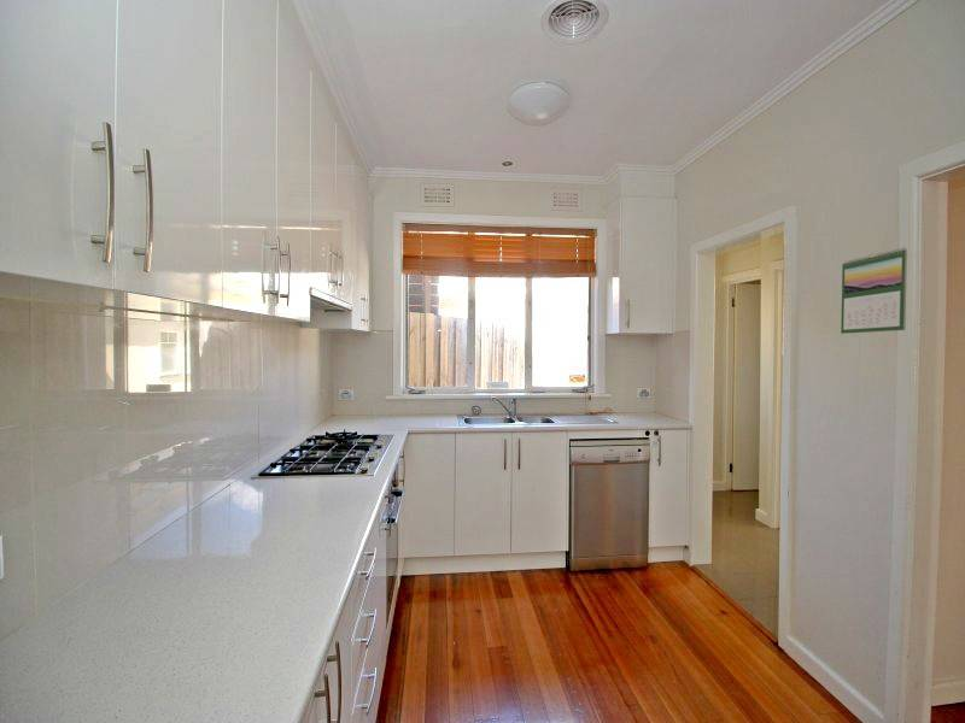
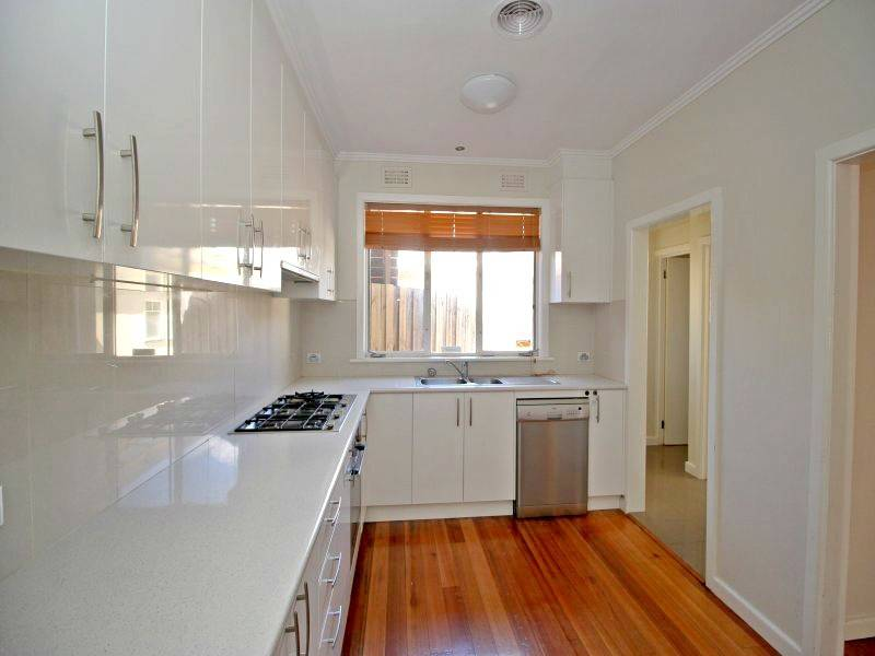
- calendar [840,247,908,335]
